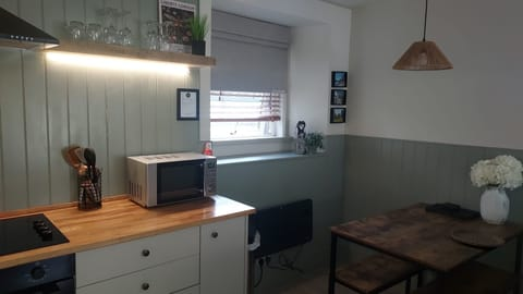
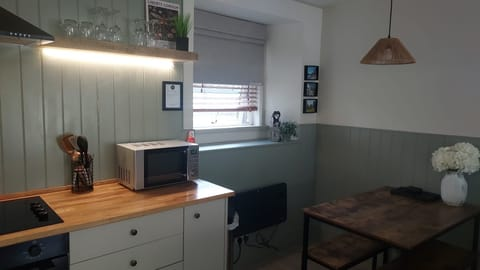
- plate [450,228,506,248]
